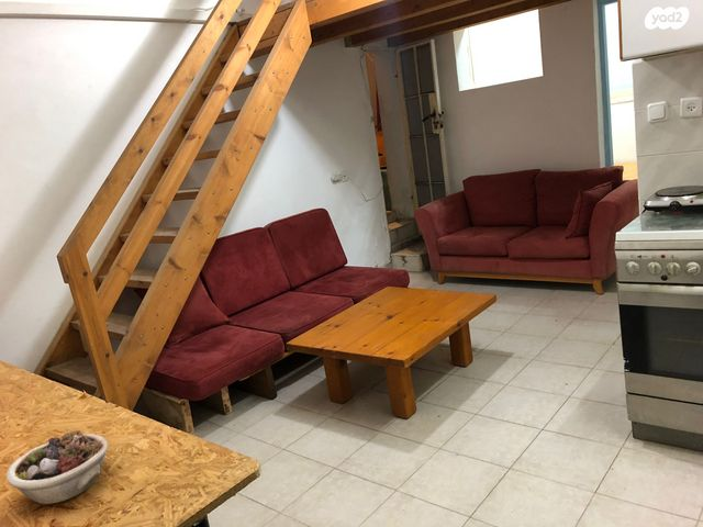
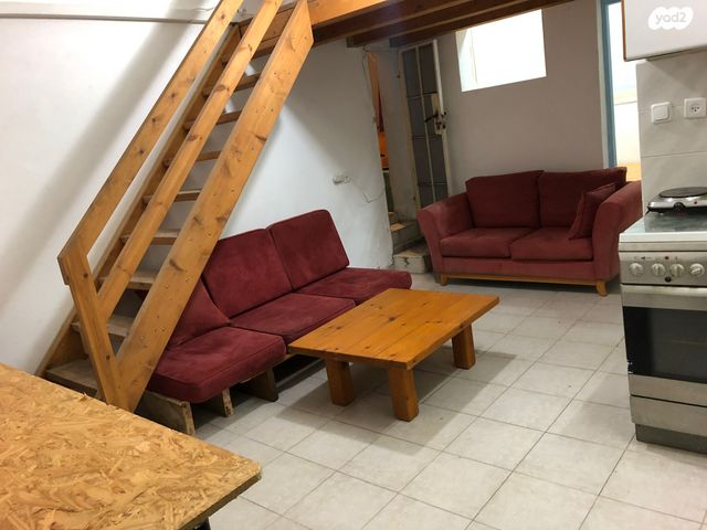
- succulent planter [5,429,109,505]
